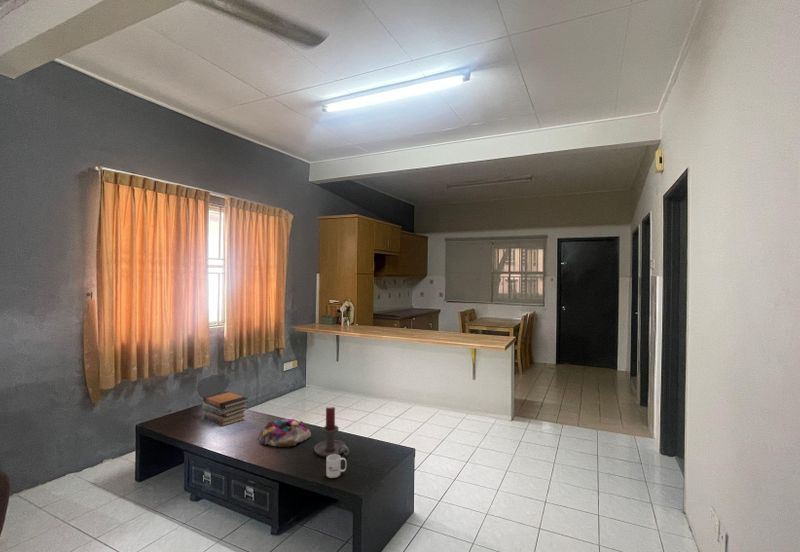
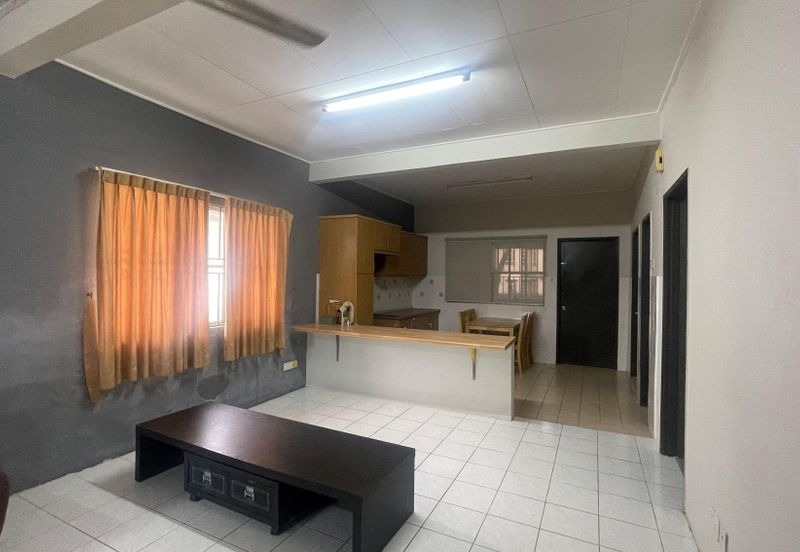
- mug [325,454,348,479]
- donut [258,418,312,448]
- candle holder [313,406,350,458]
- book stack [201,390,249,427]
